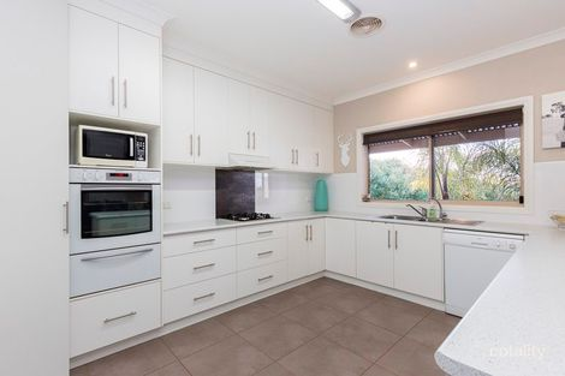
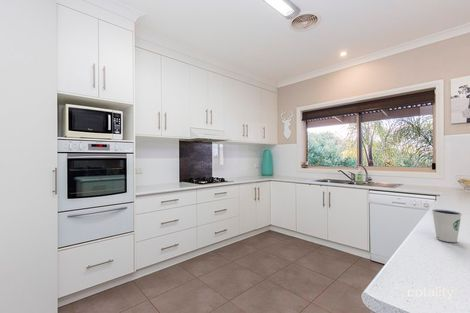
+ dixie cup [431,208,463,243]
